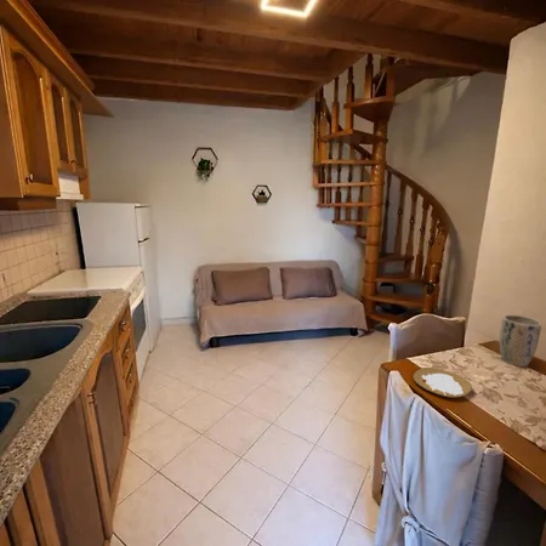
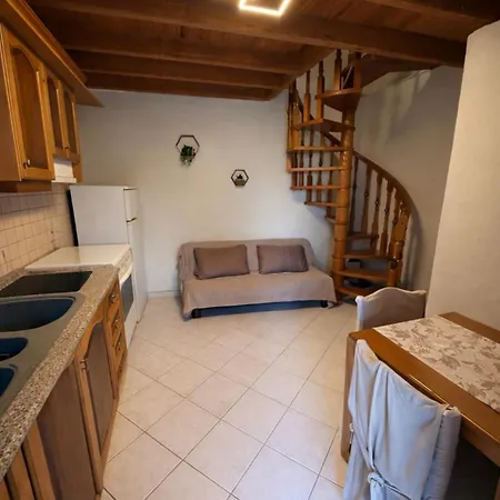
- plant pot [499,314,542,368]
- placemat [413,366,473,399]
